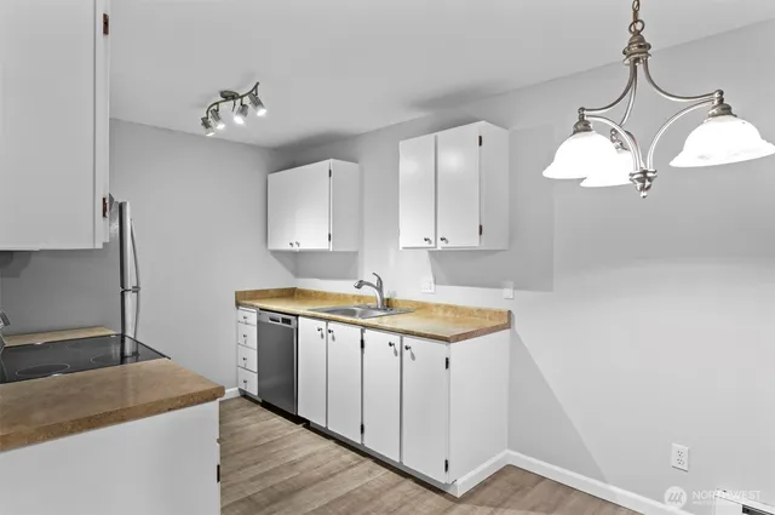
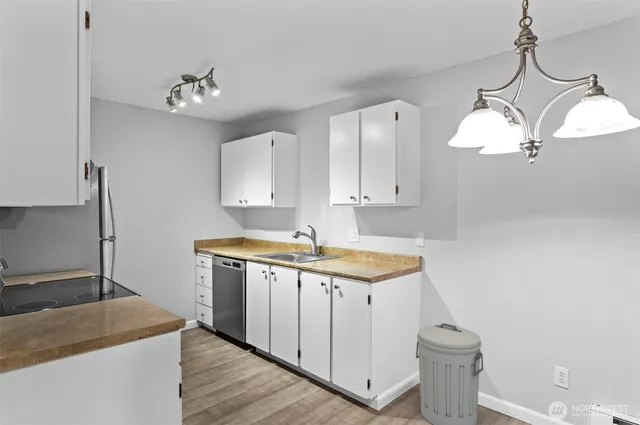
+ trash can [415,322,484,425]
